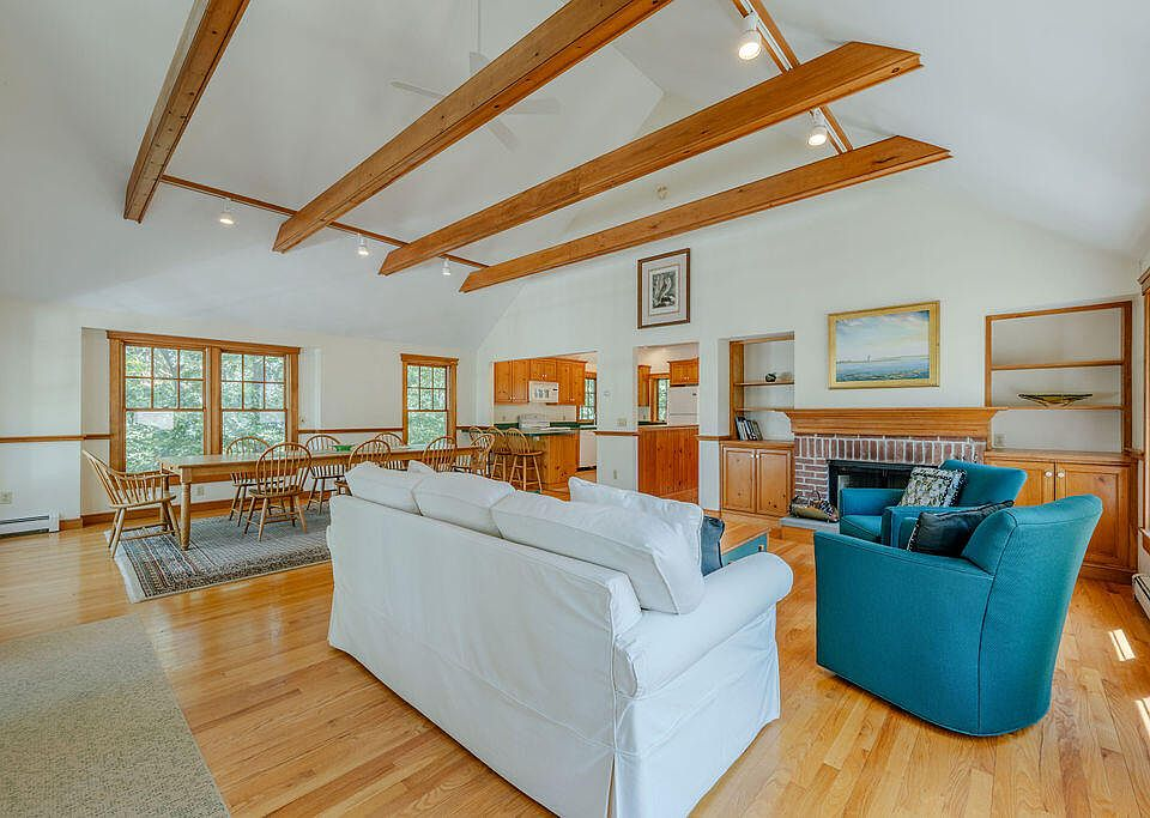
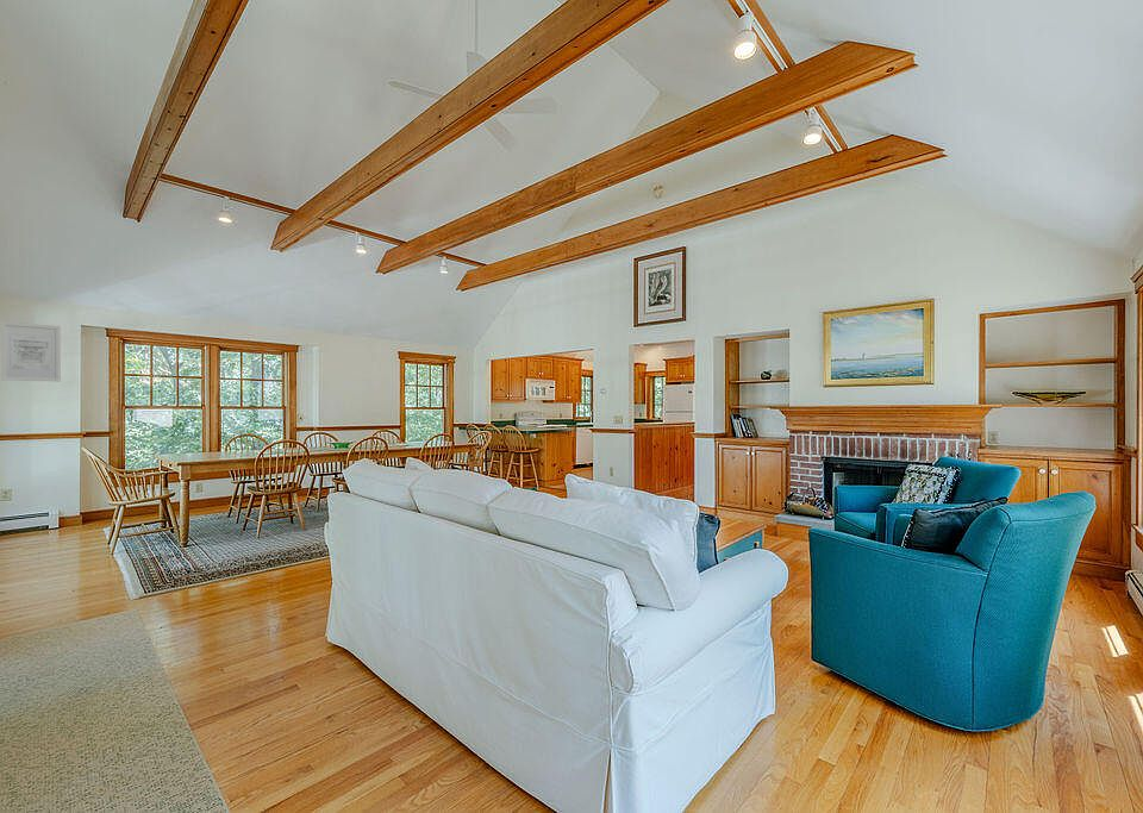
+ wall art [0,320,62,383]
